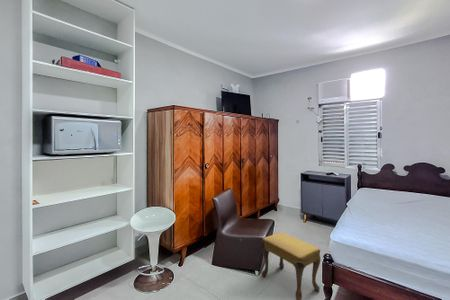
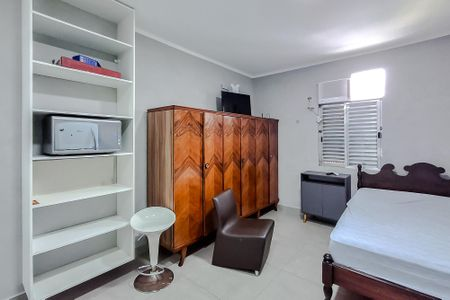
- footstool [261,231,321,300]
